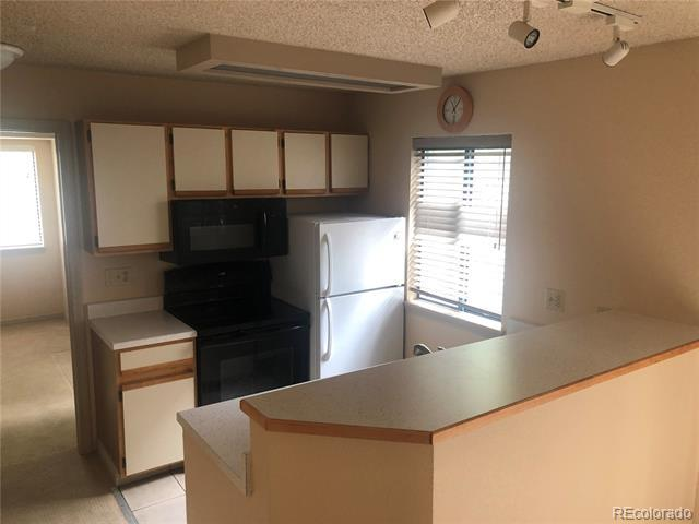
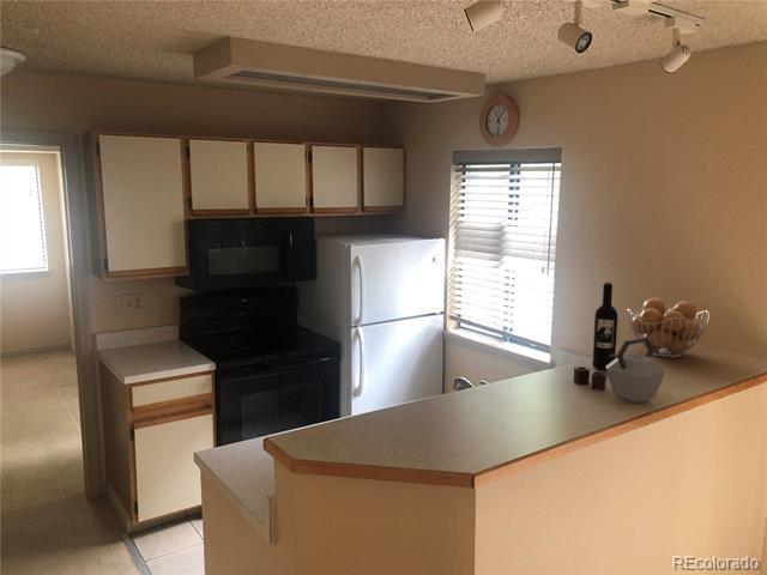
+ kettle [573,337,666,405]
+ fruit basket [626,297,711,358]
+ wine bottle [592,282,618,371]
